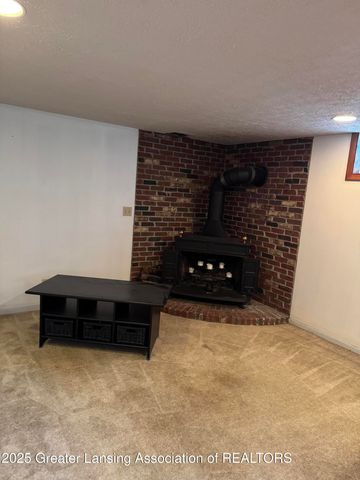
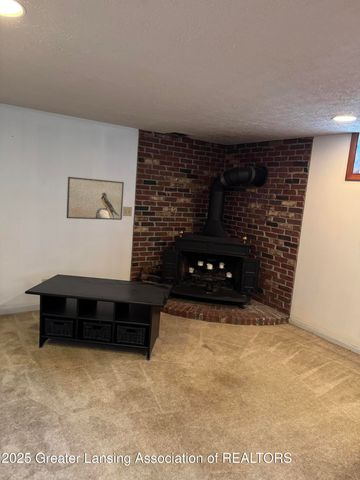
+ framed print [66,176,125,221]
